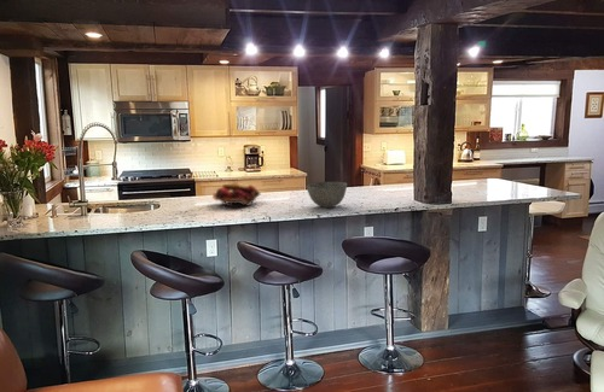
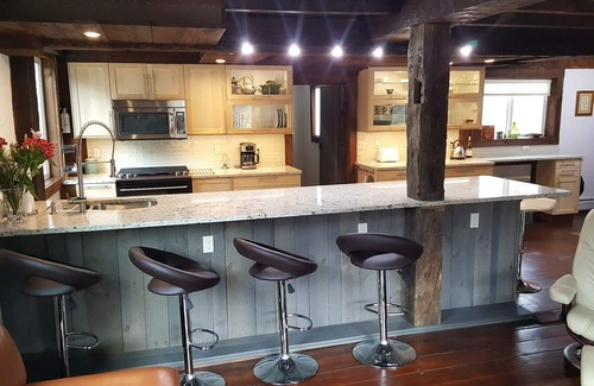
- bowl [306,181,348,209]
- fruit basket [211,182,262,209]
